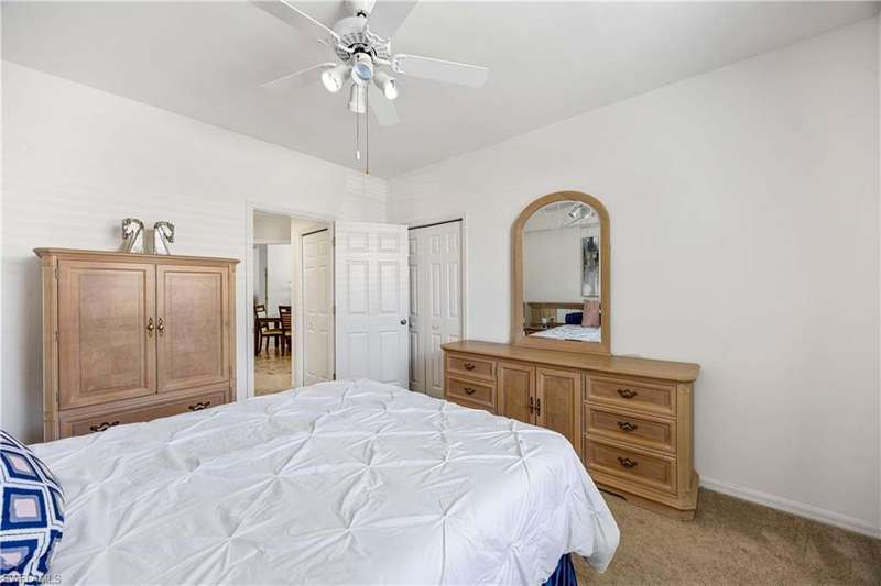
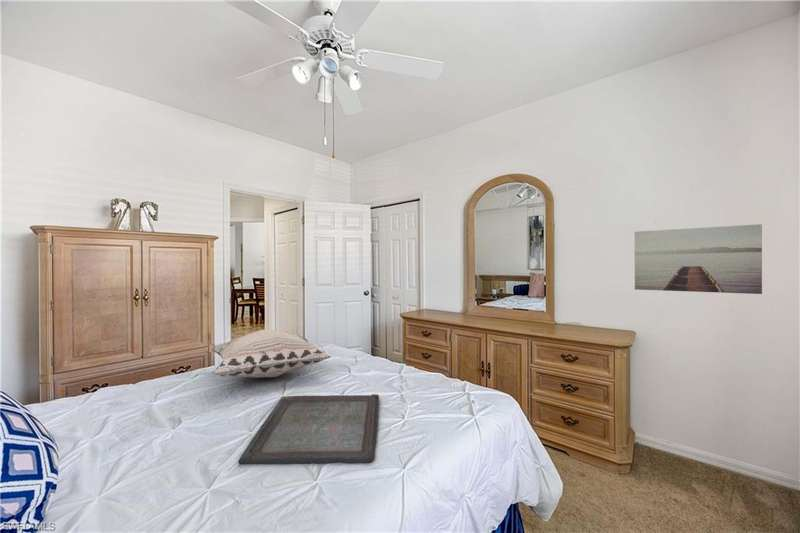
+ decorative pillow [211,329,332,379]
+ serving tray [237,393,380,465]
+ wall art [634,223,763,295]
